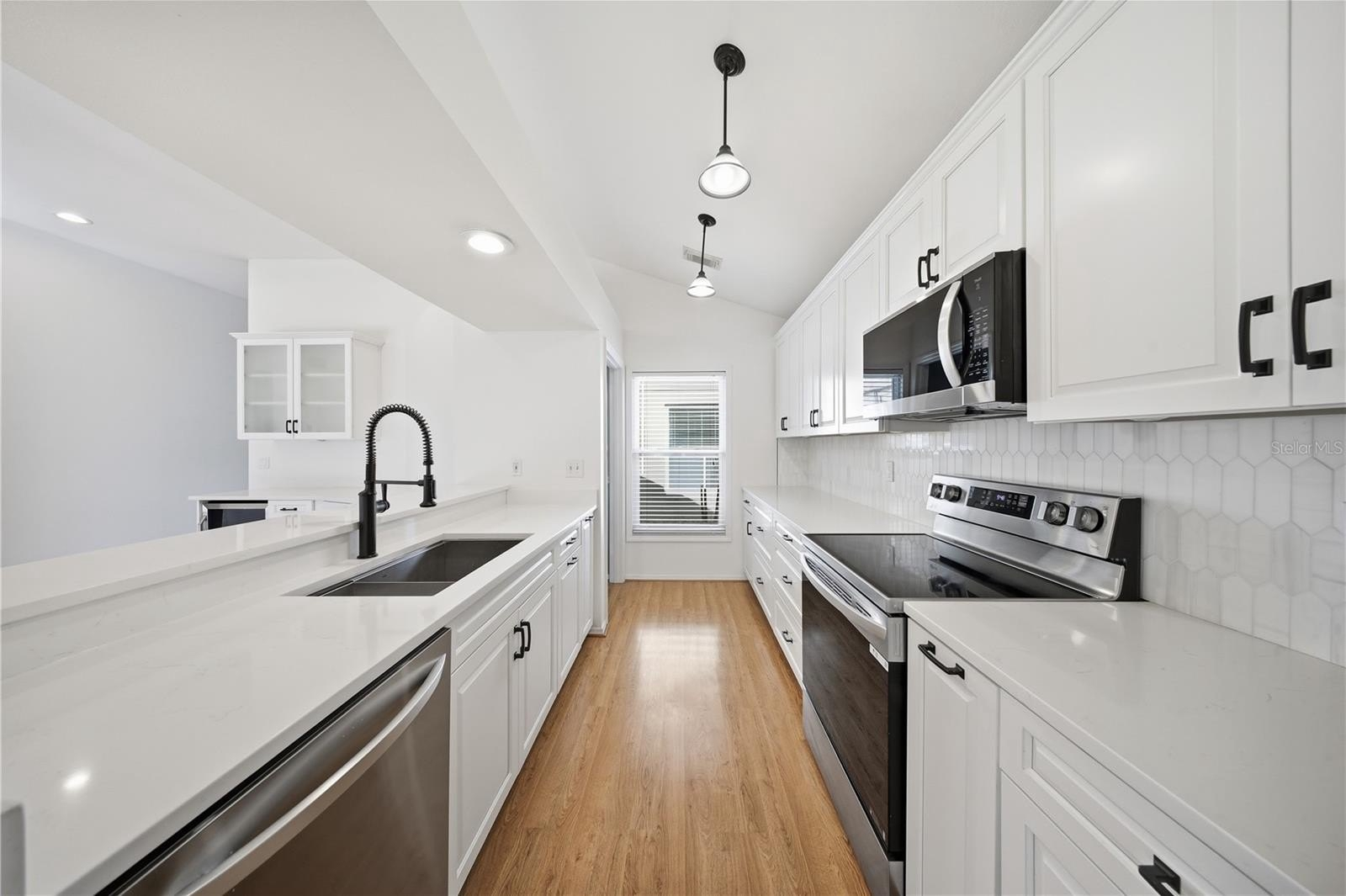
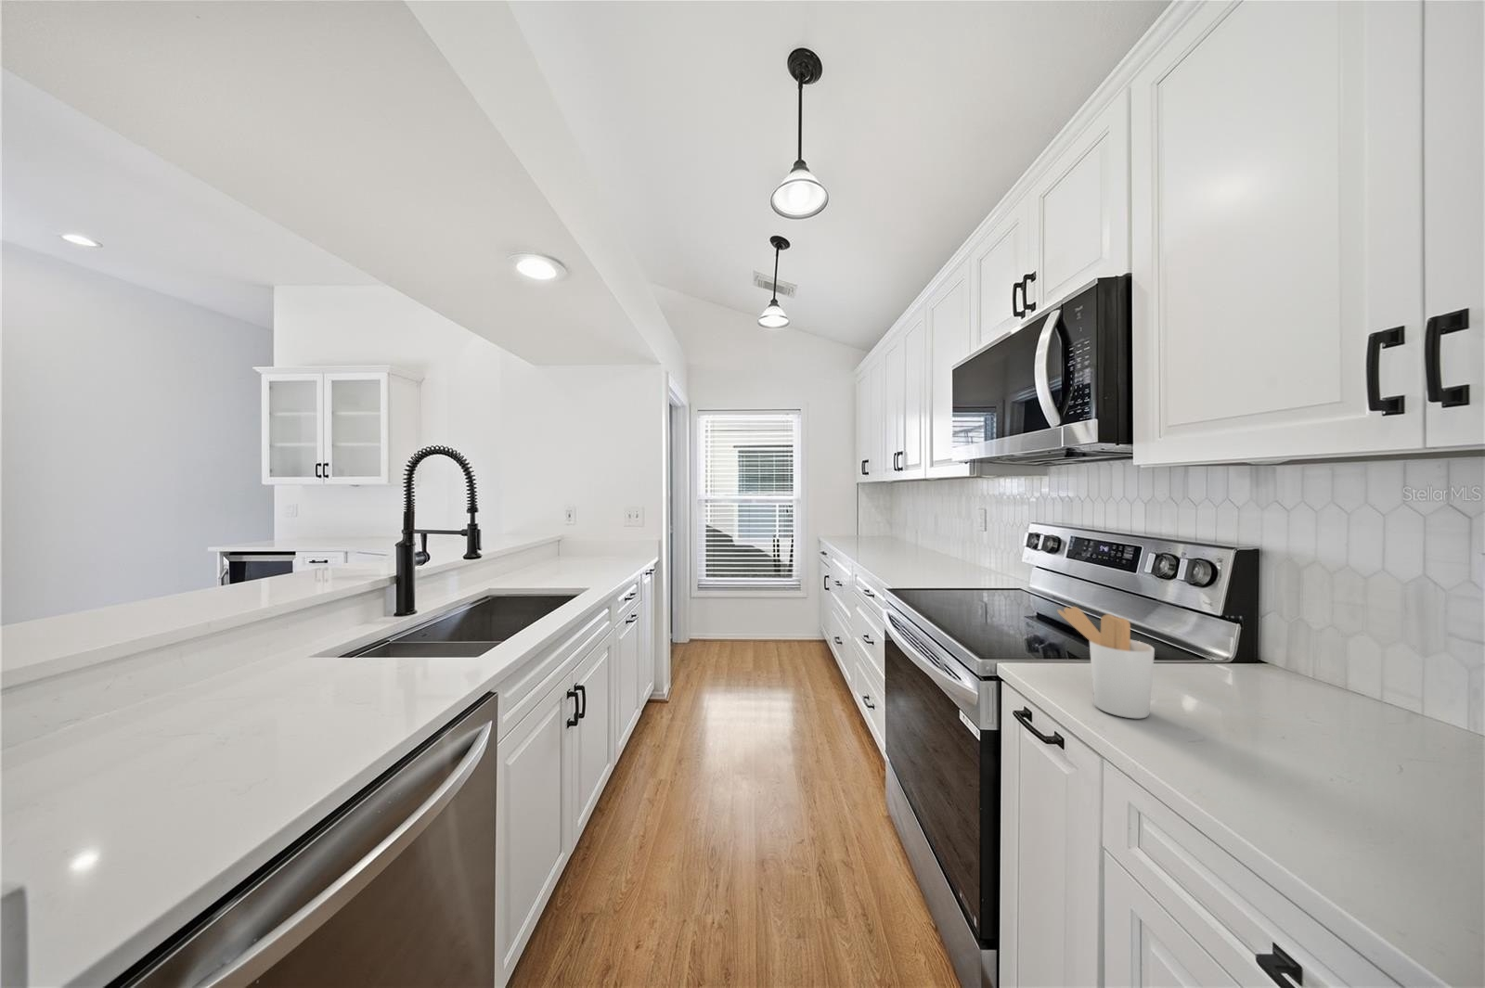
+ utensil holder [1056,605,1155,719]
